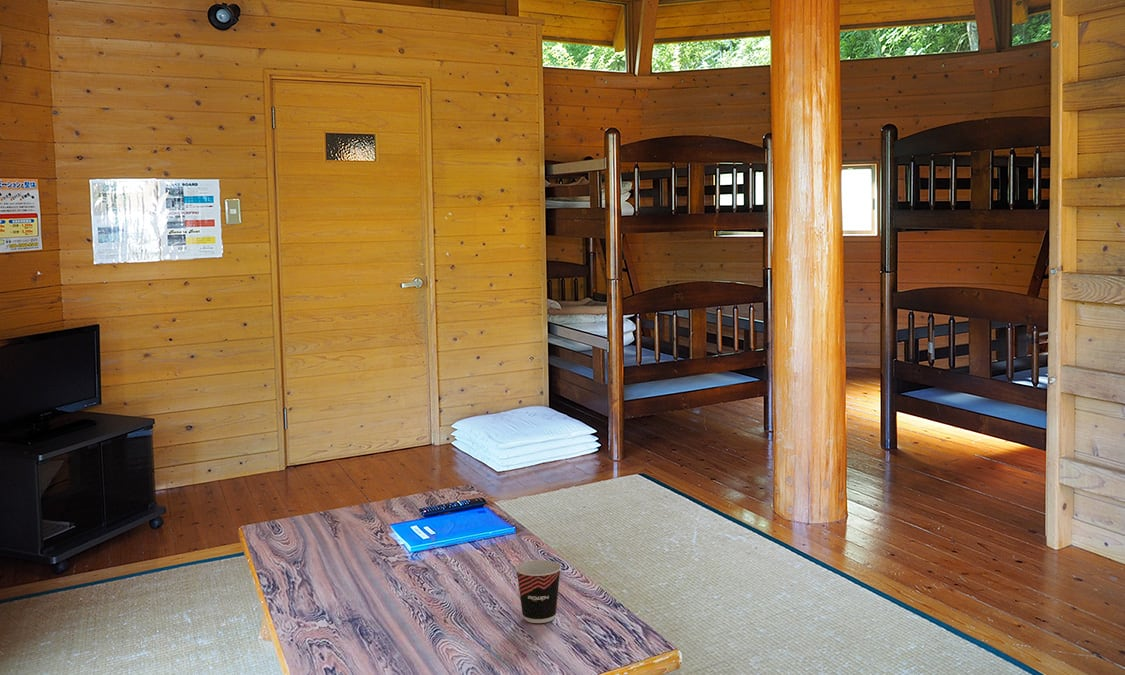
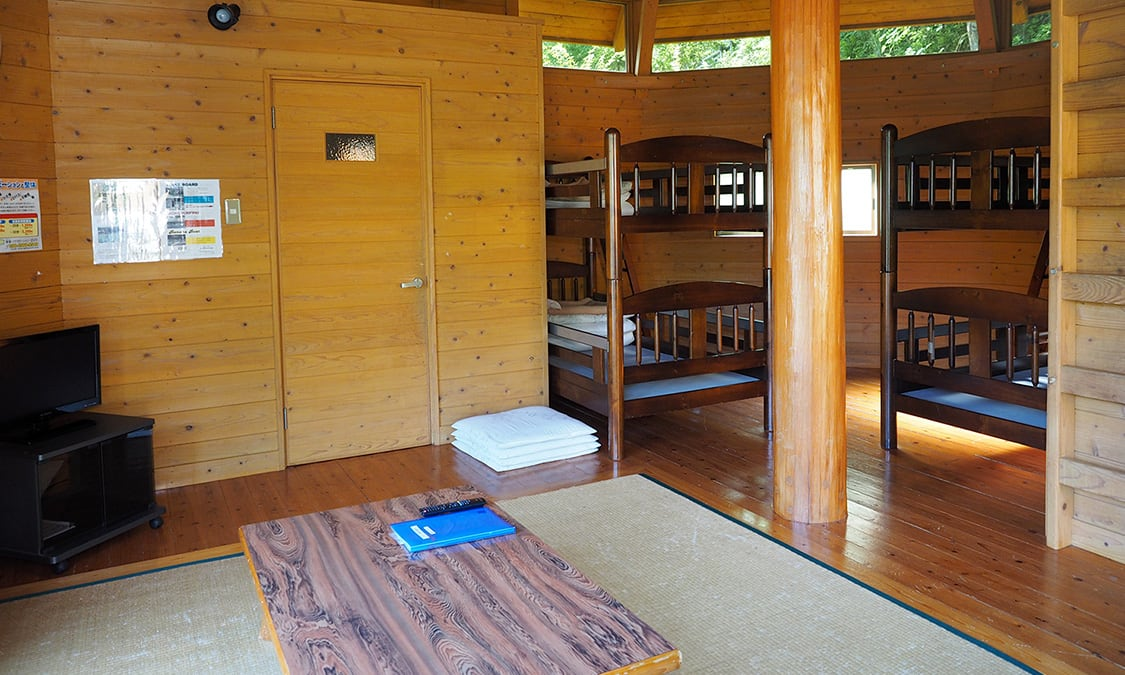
- cup [514,559,562,624]
